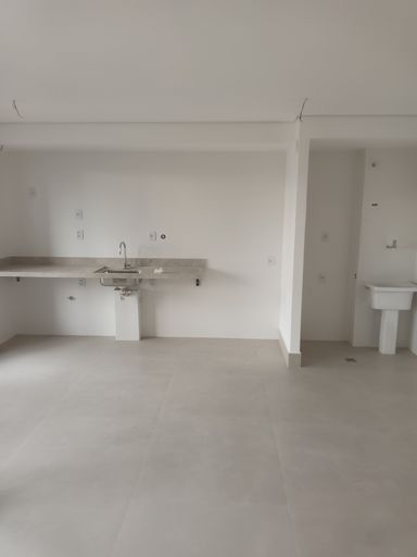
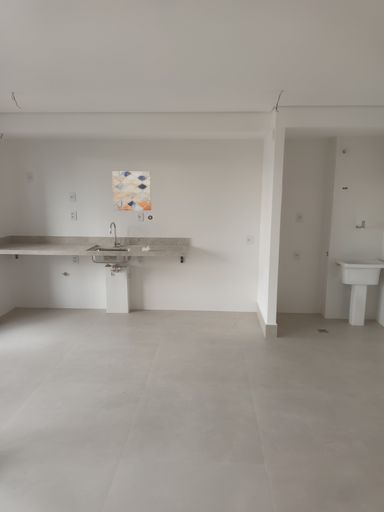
+ wall art [111,170,152,211]
